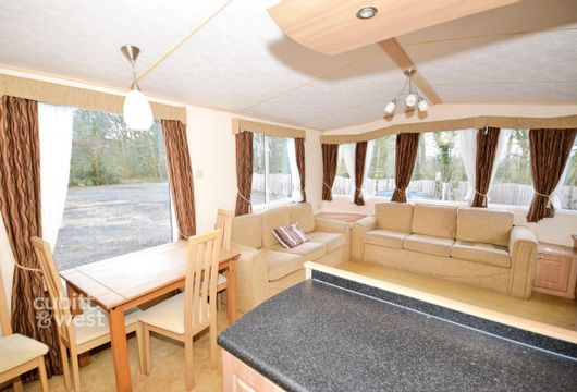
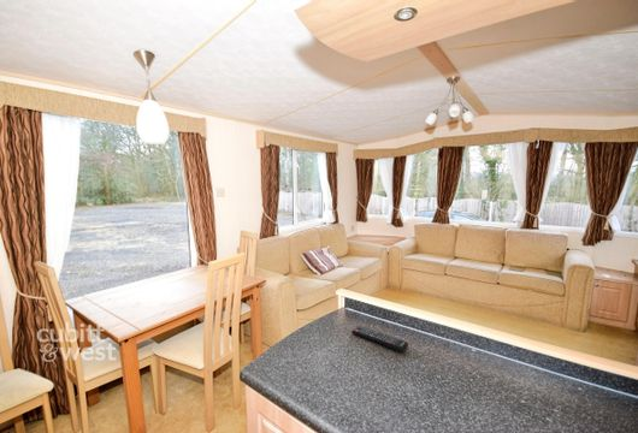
+ remote control [350,325,409,352]
